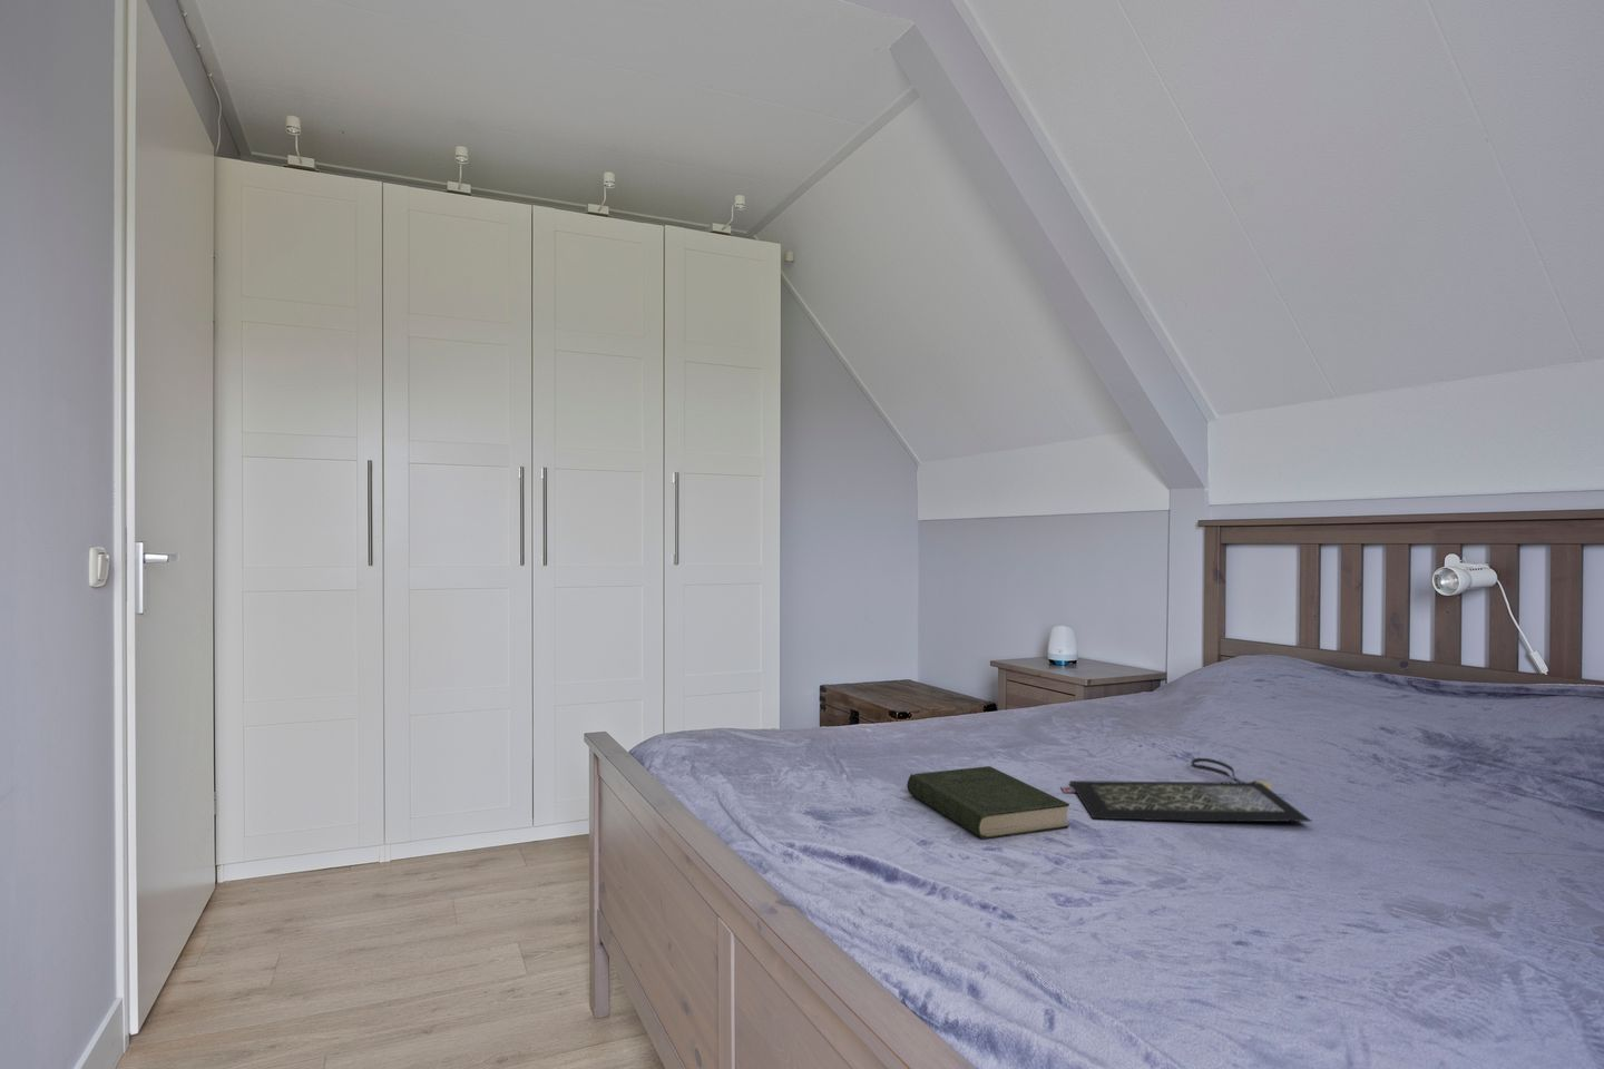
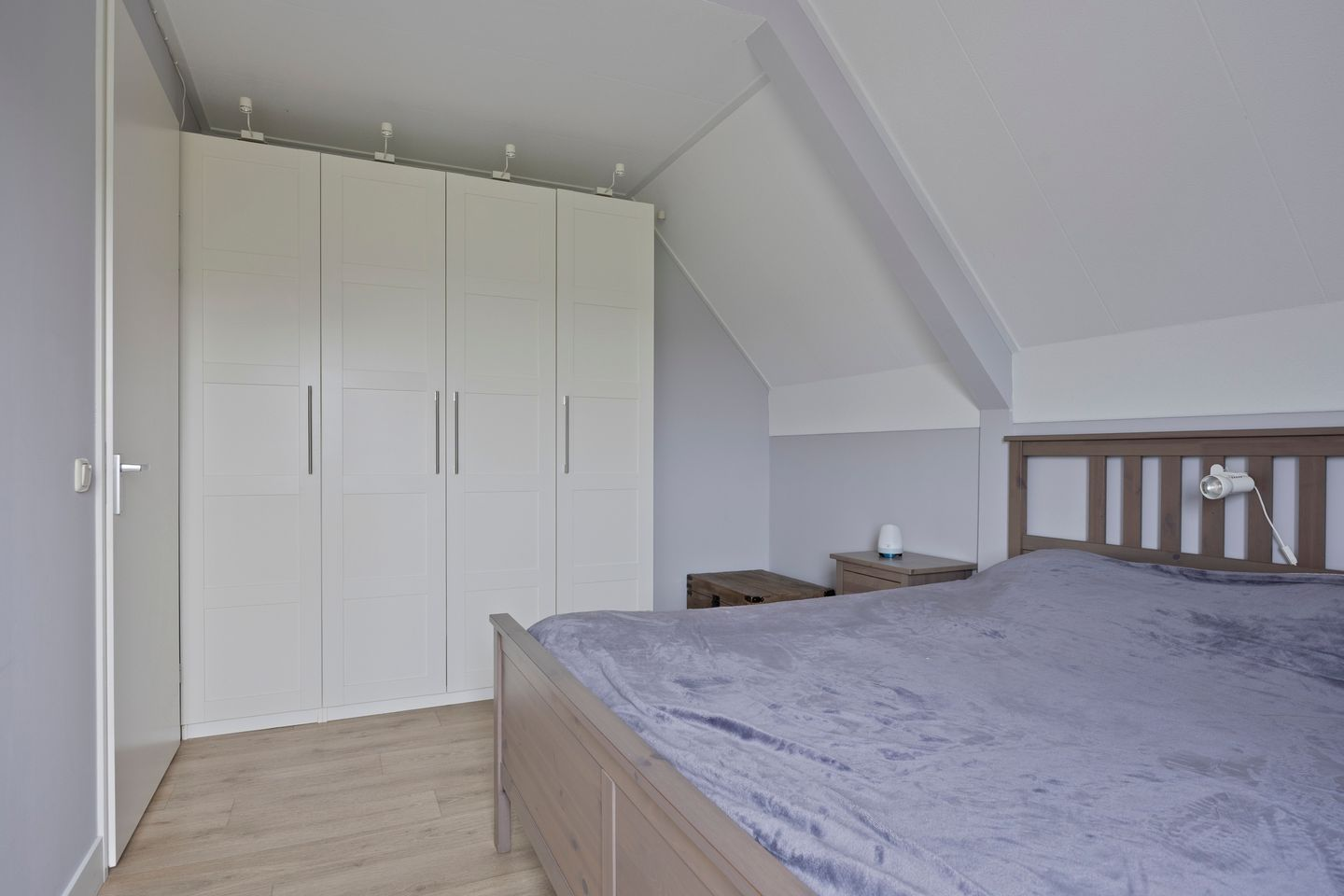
- clutch bag [1060,758,1313,823]
- book [906,765,1071,840]
